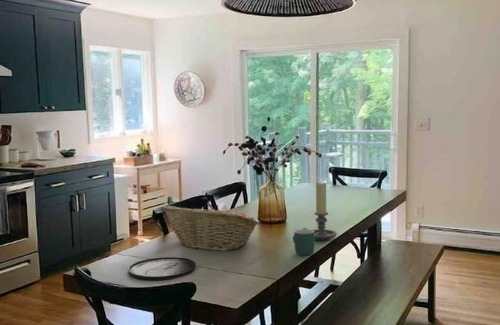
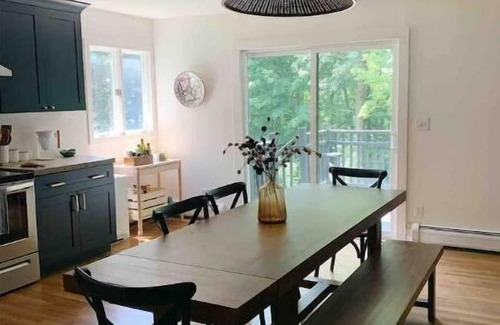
- plate [127,256,197,281]
- fruit basket [160,204,260,252]
- candle holder [302,182,338,241]
- mug [292,228,316,256]
